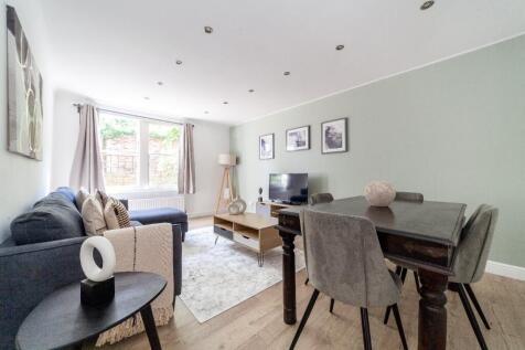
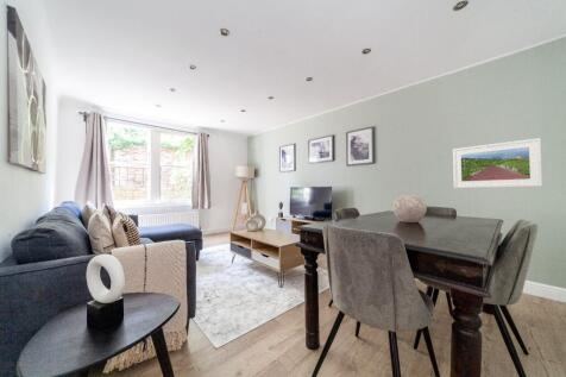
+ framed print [452,137,543,189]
